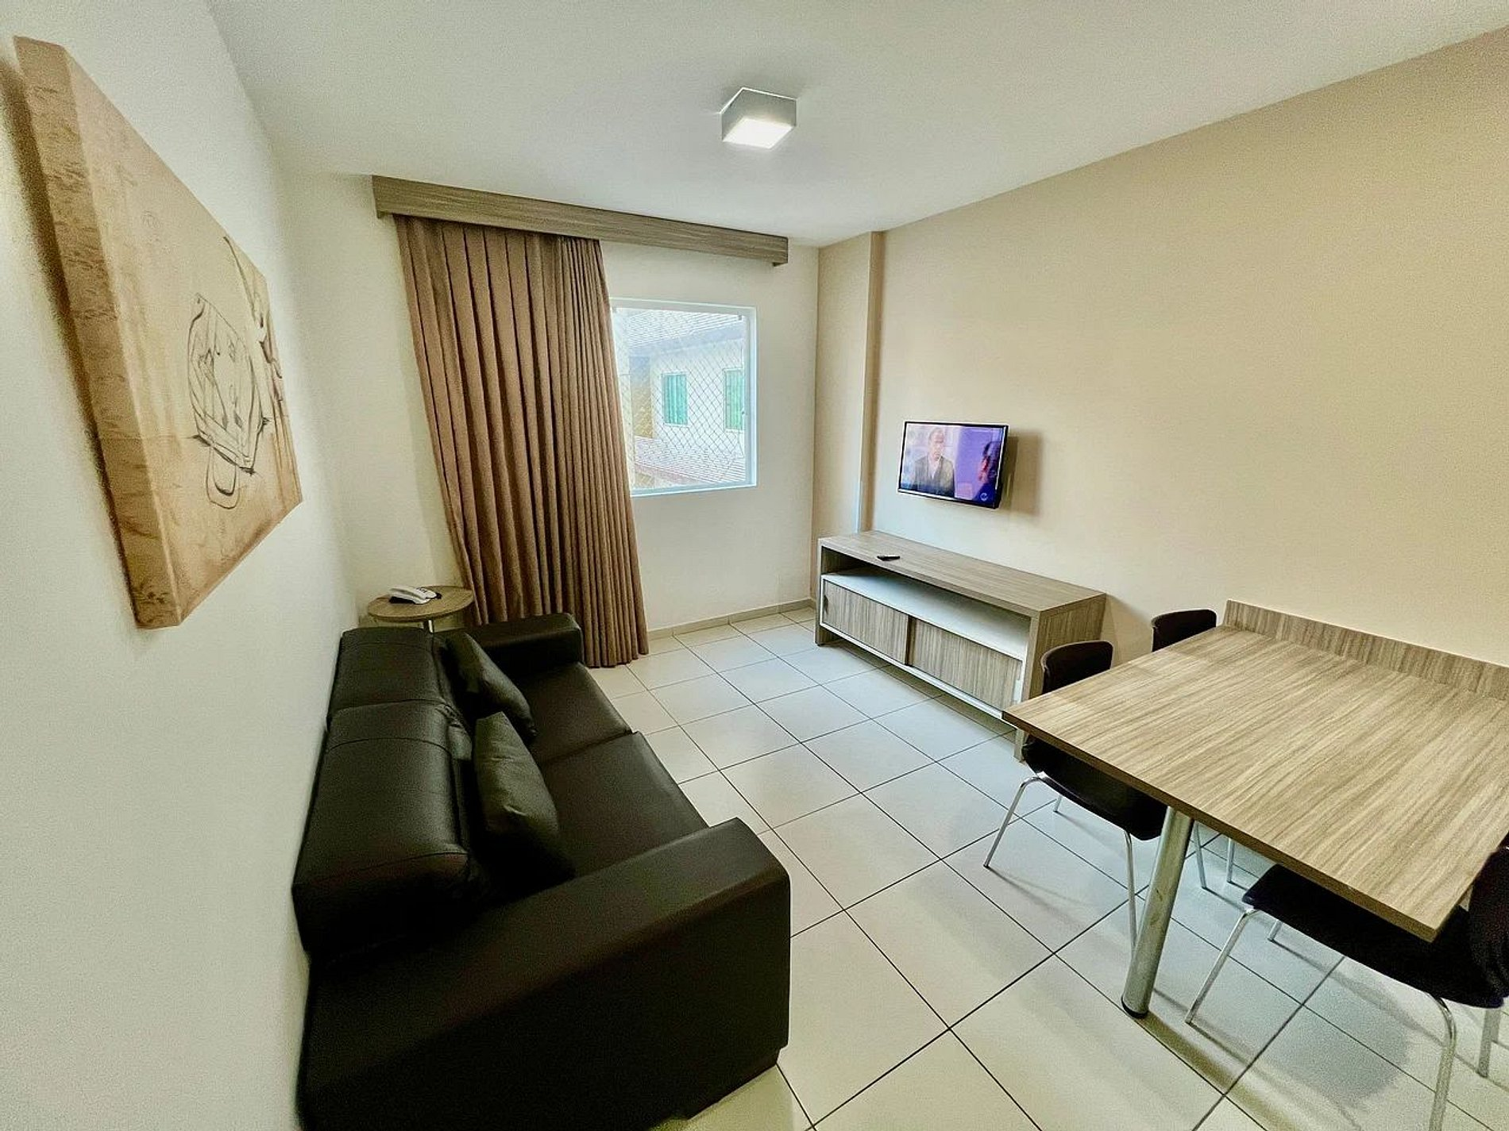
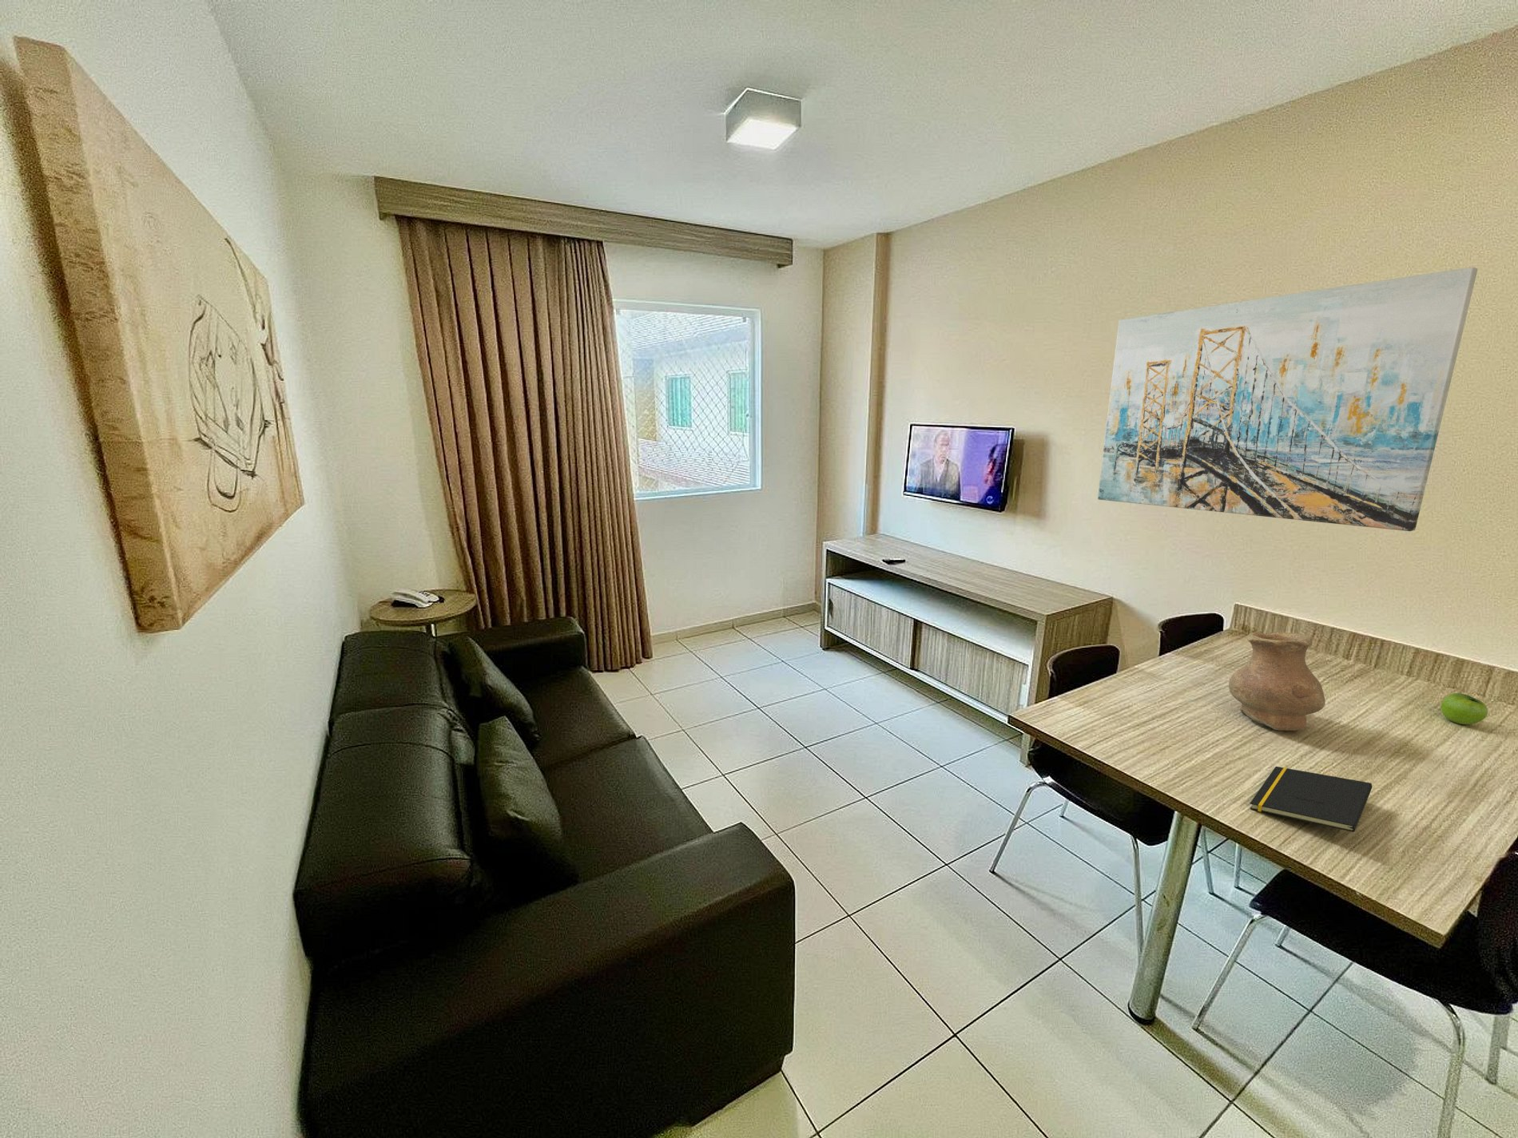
+ wall art [1097,265,1479,532]
+ notepad [1249,766,1372,833]
+ vase [1228,631,1326,732]
+ fruit [1440,692,1488,726]
